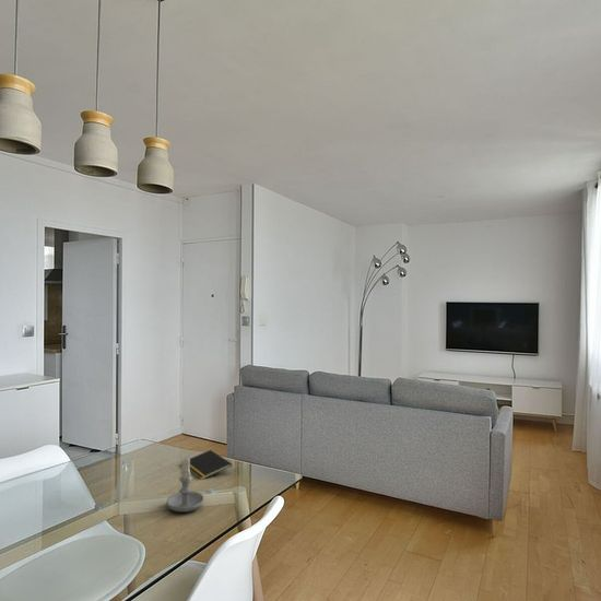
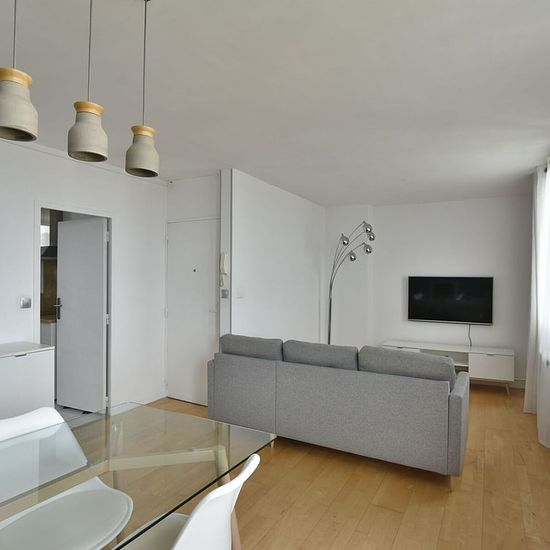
- notepad [180,449,233,481]
- candle [166,457,204,514]
